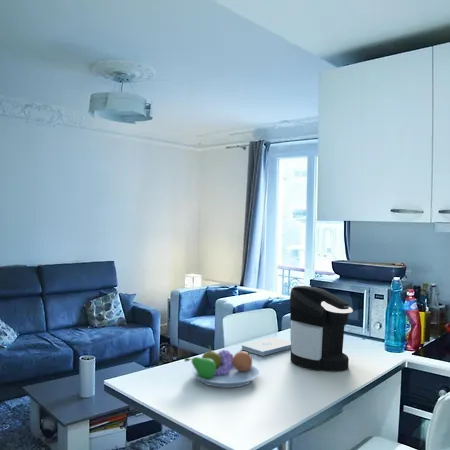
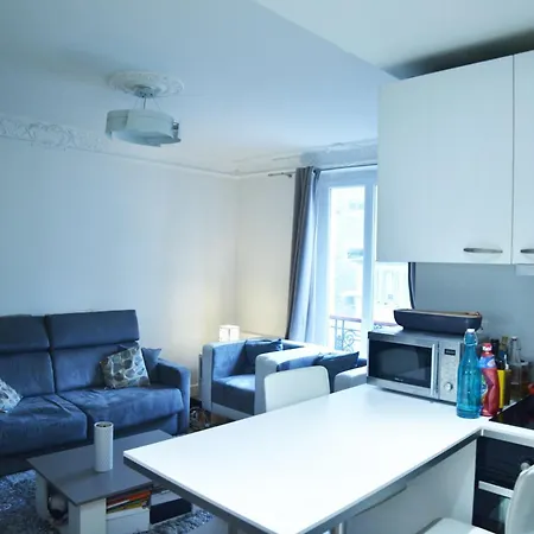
- fruit bowl [183,345,261,389]
- coffee maker [289,285,354,372]
- notepad [240,336,291,357]
